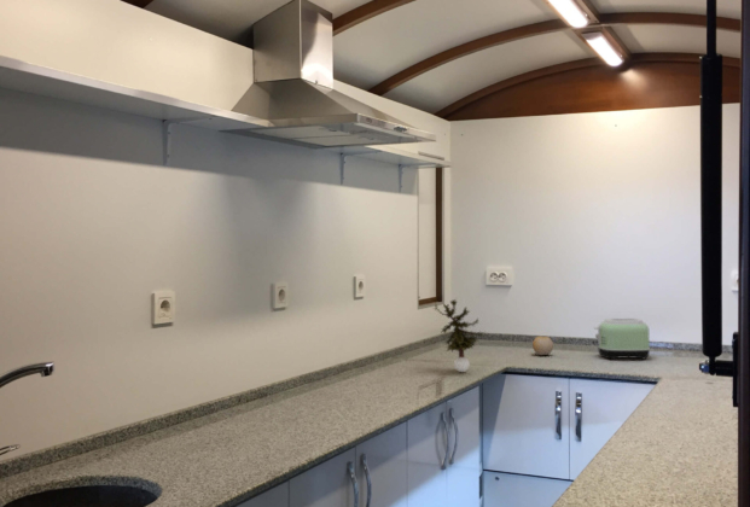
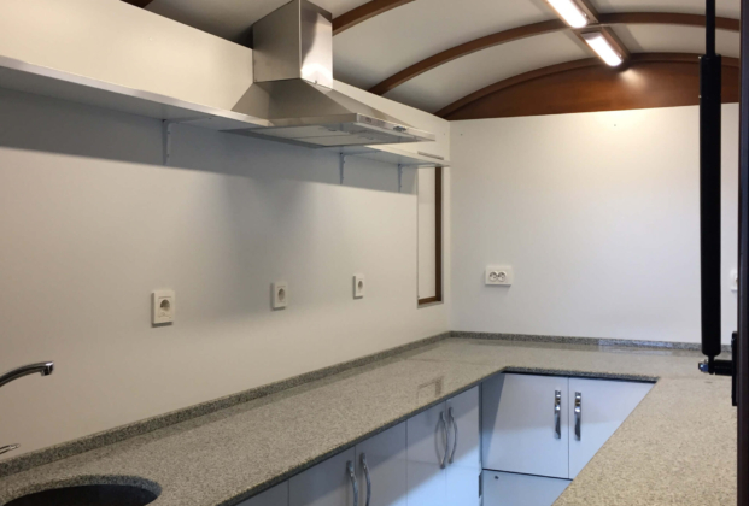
- fruit [531,334,554,356]
- potted plant [432,297,488,373]
- toaster [591,317,651,361]
